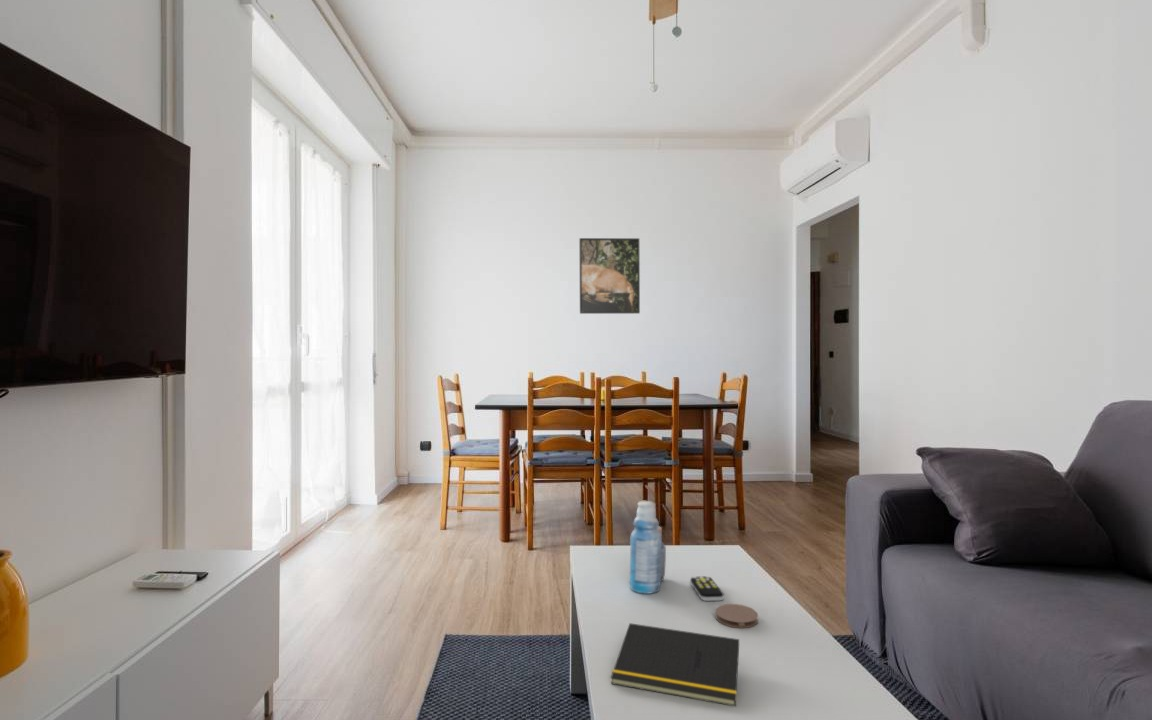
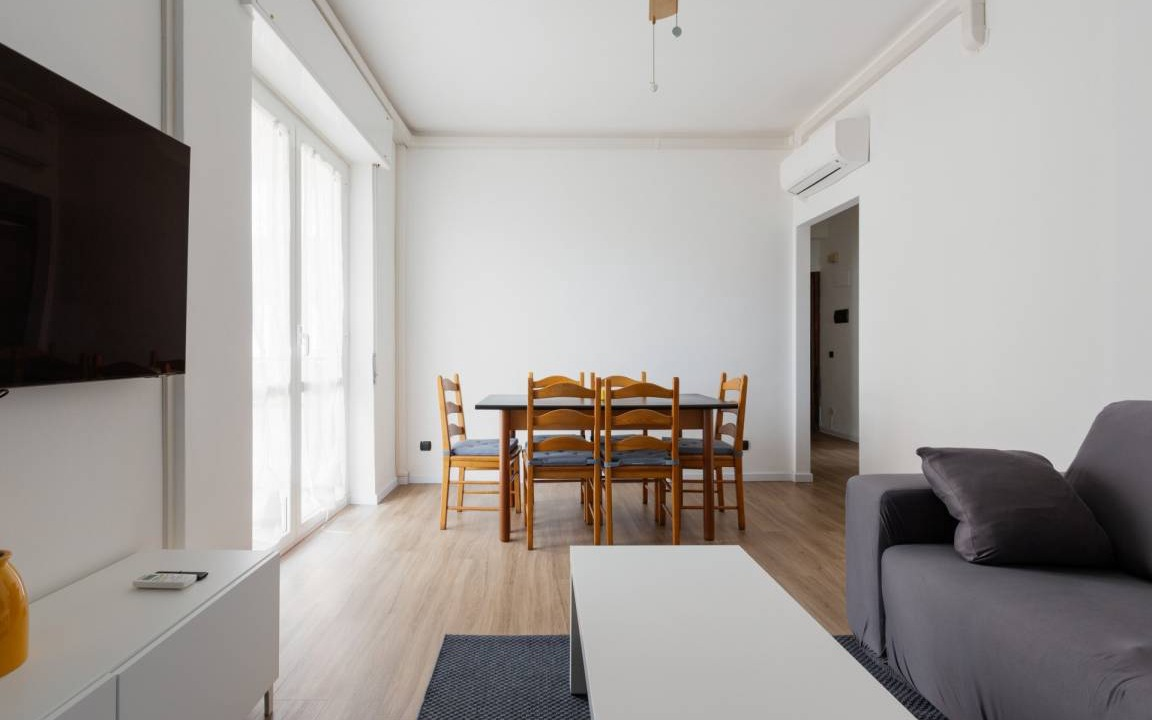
- remote control [689,575,725,602]
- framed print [578,237,641,315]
- bottle [629,499,667,594]
- notepad [610,622,740,707]
- coaster [714,603,759,629]
